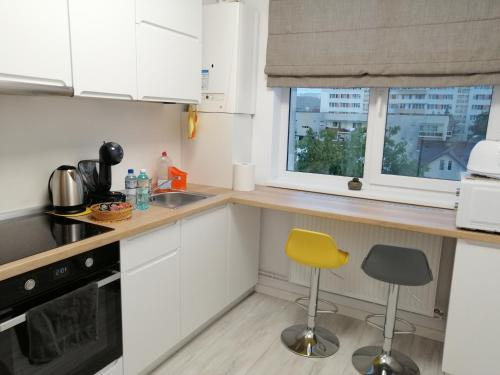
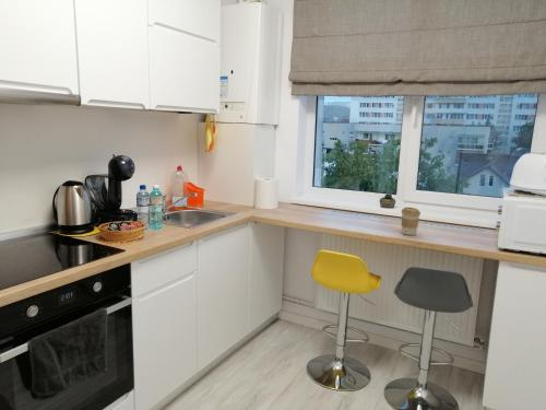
+ coffee cup [401,207,422,236]
